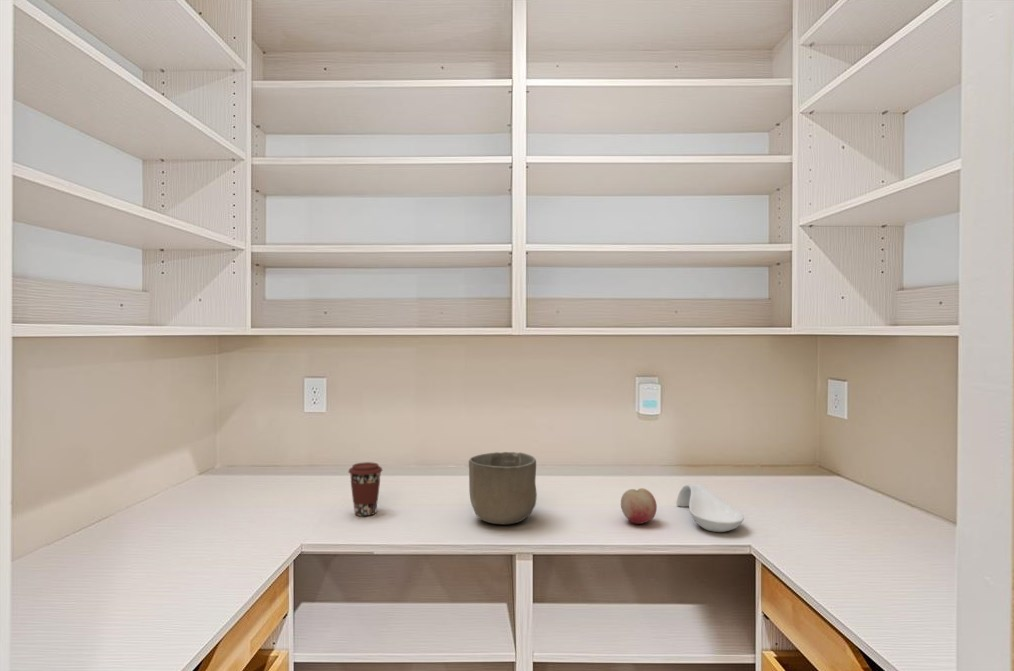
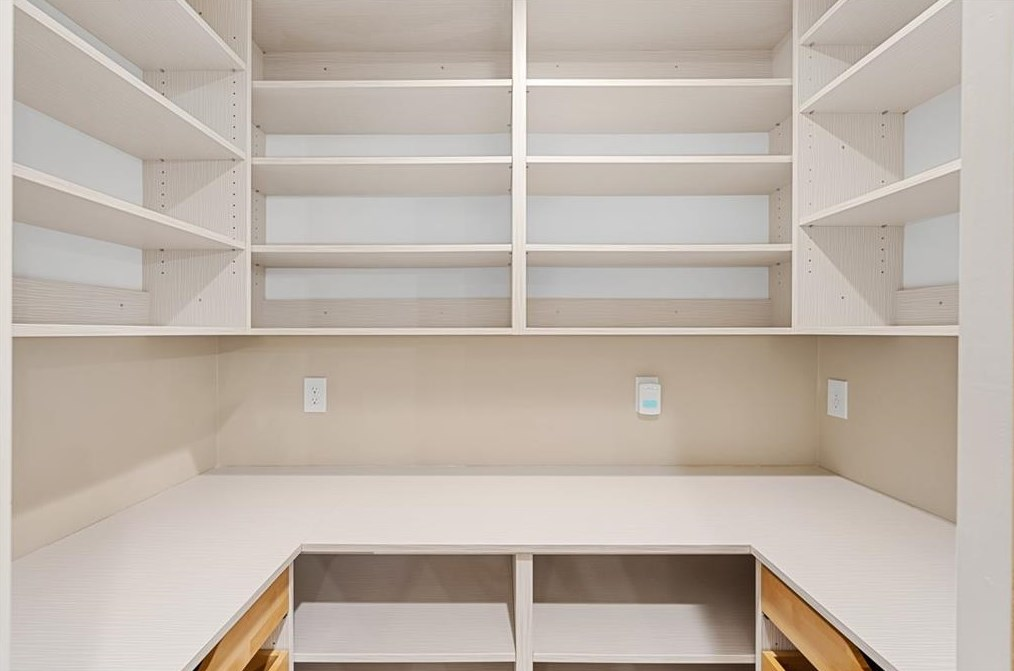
- spoon rest [675,484,745,533]
- fruit [620,487,658,525]
- coffee cup [347,461,383,517]
- bowl [468,451,538,525]
